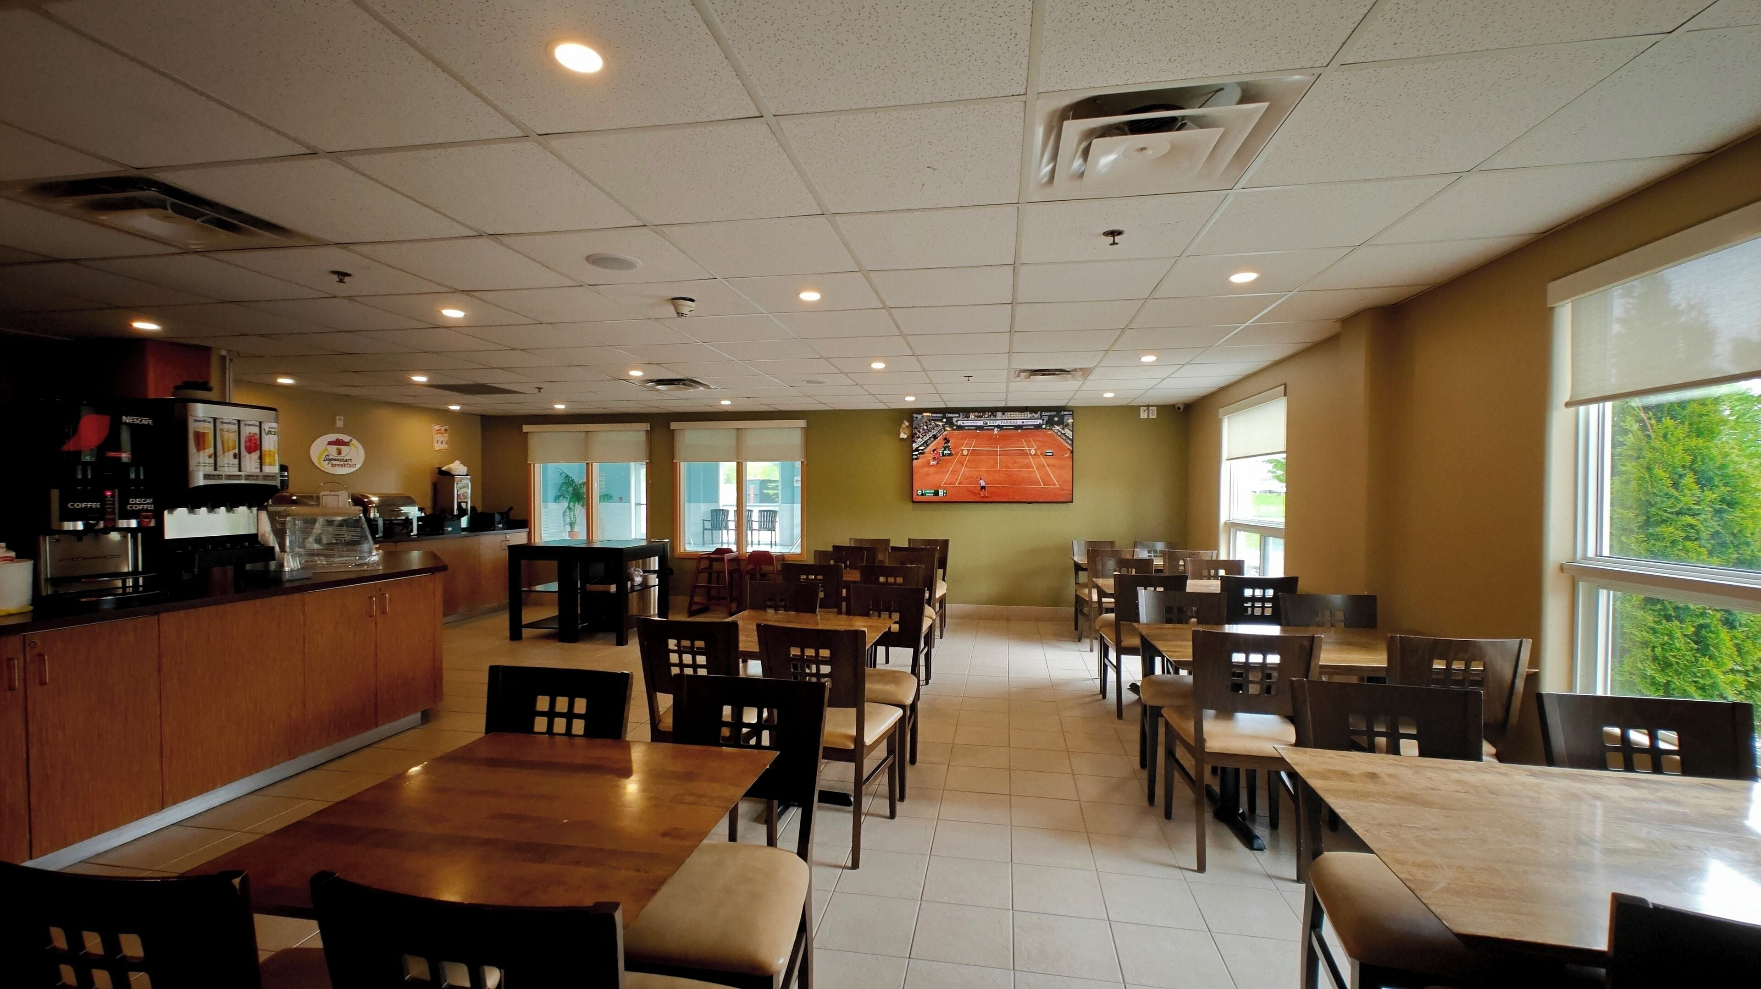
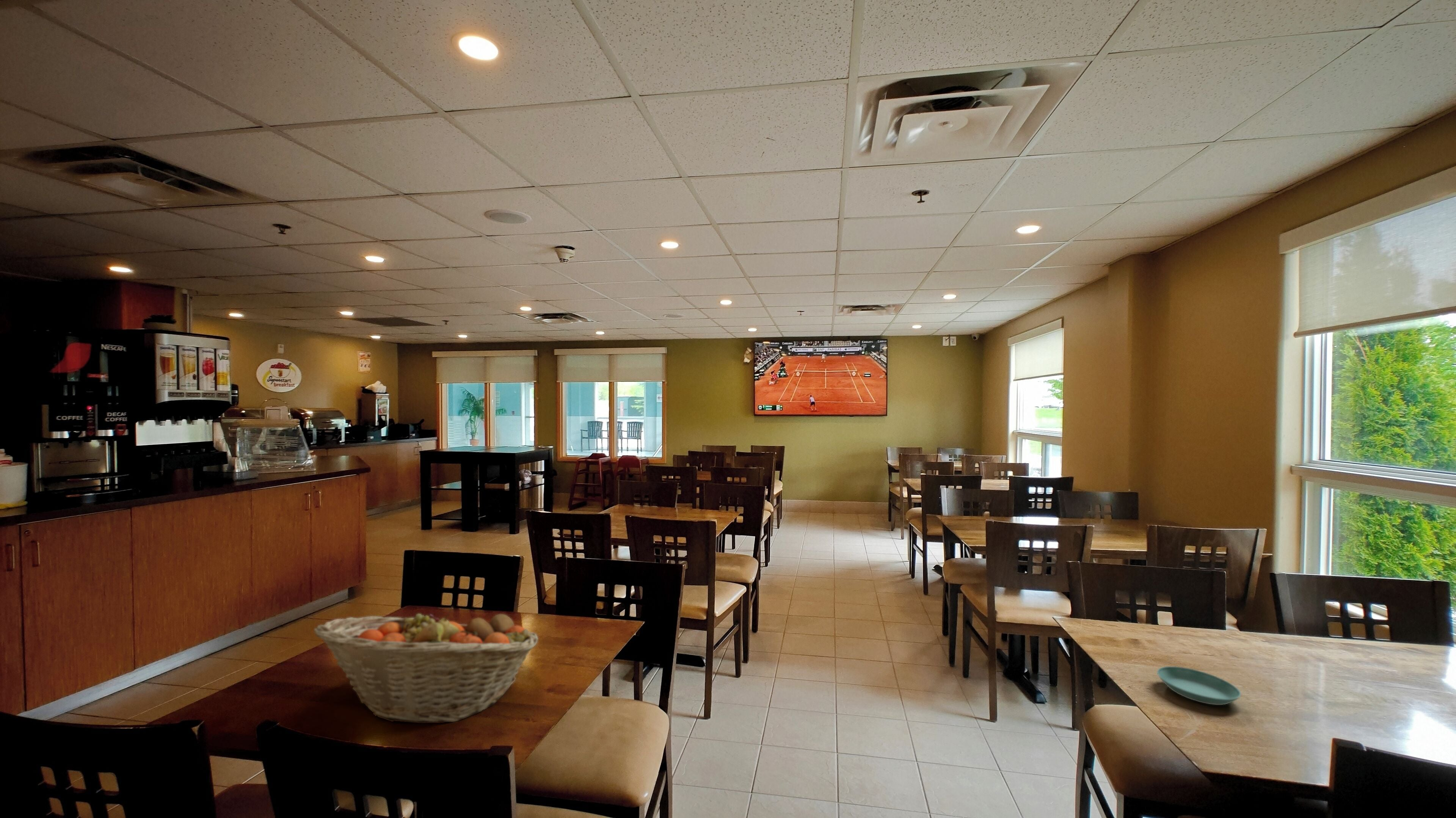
+ fruit basket [313,606,539,724]
+ saucer [1157,666,1241,705]
